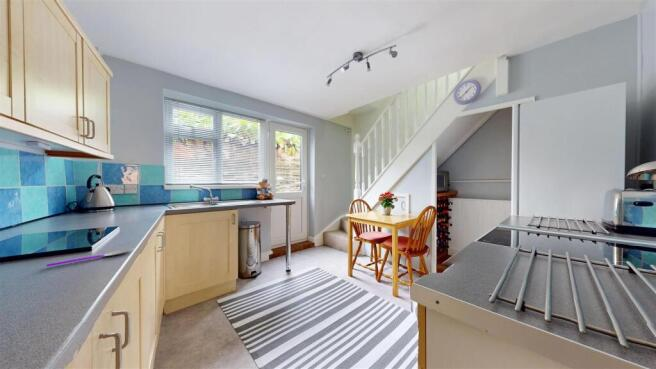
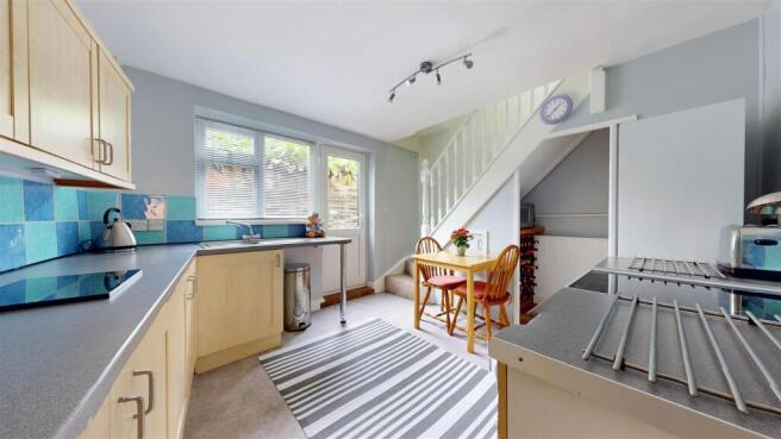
- spoon [45,247,135,267]
